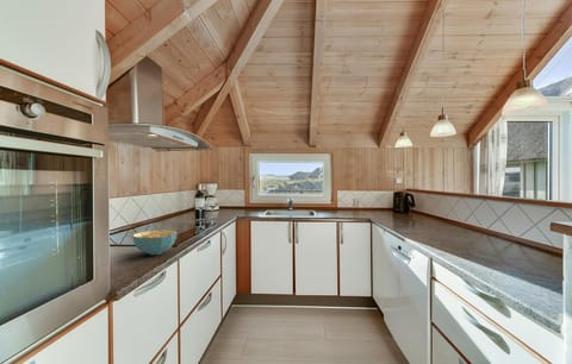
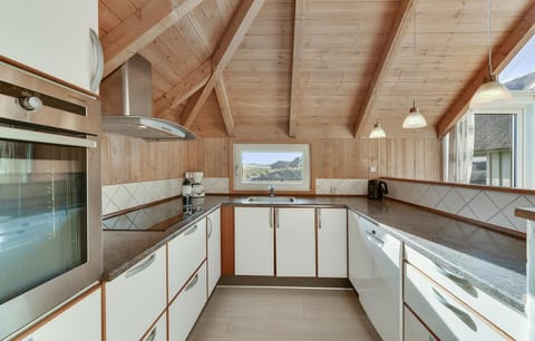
- cereal bowl [132,230,178,256]
